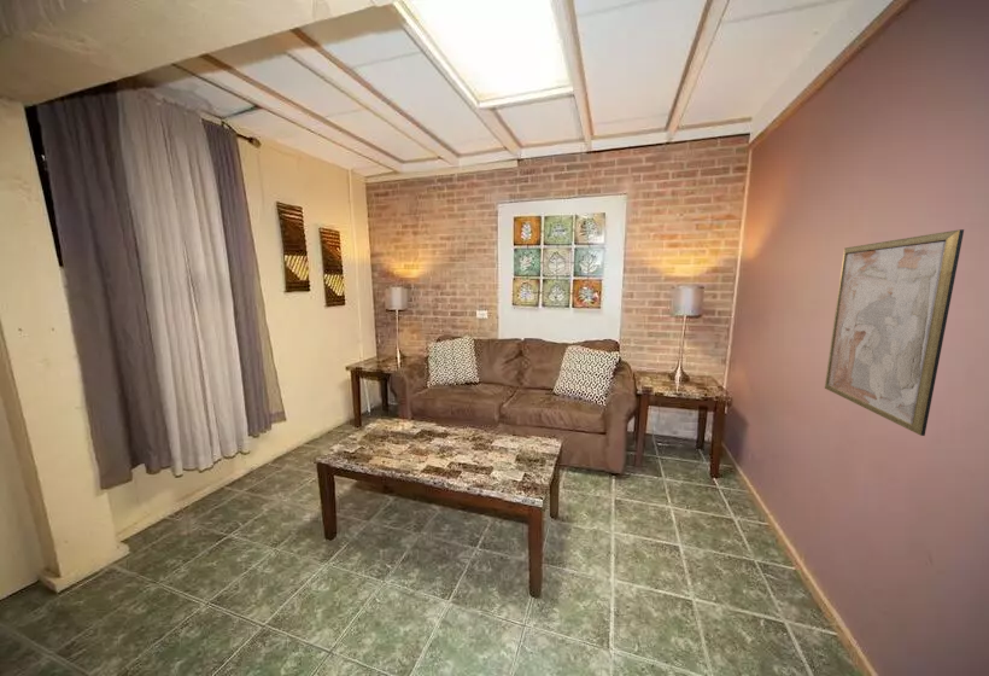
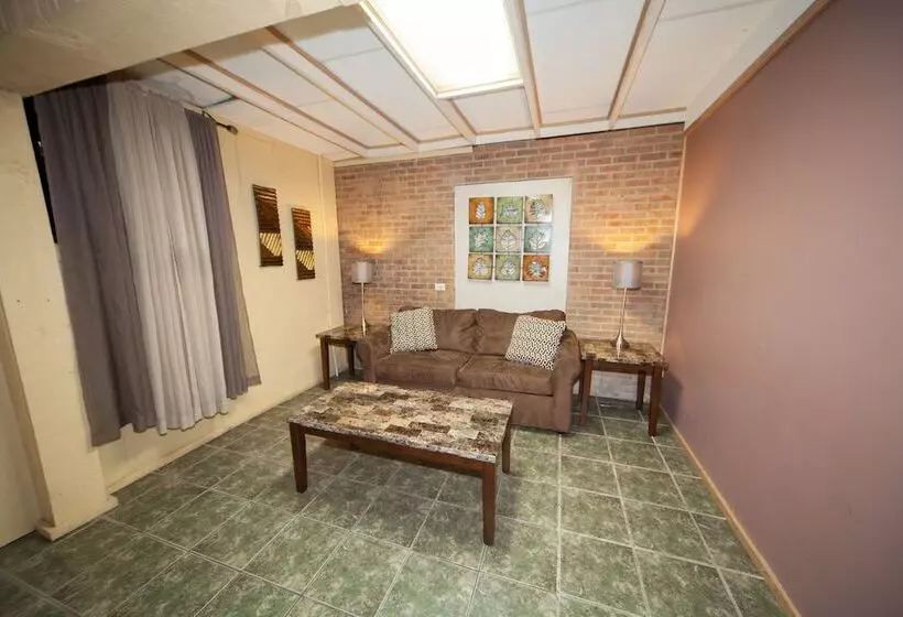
- wall art [824,228,965,437]
